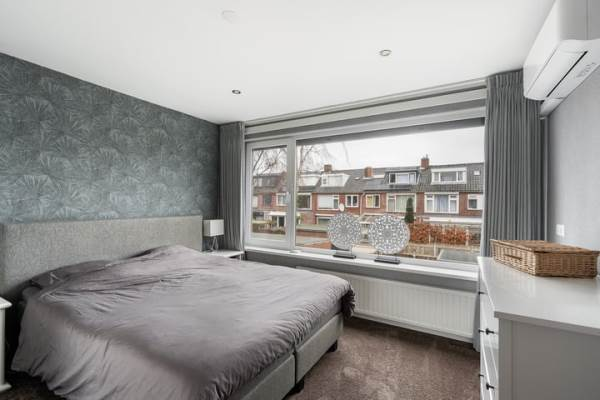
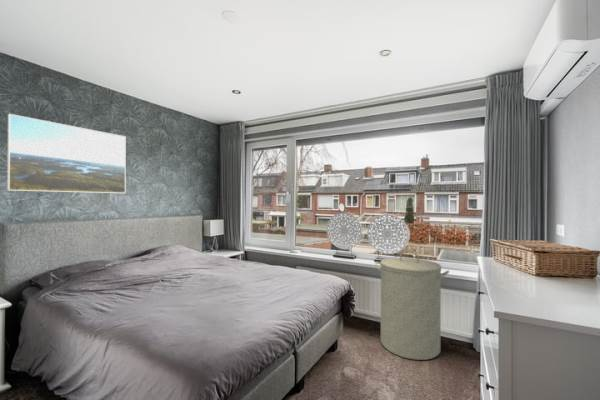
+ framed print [6,113,127,194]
+ laundry hamper [374,249,450,361]
